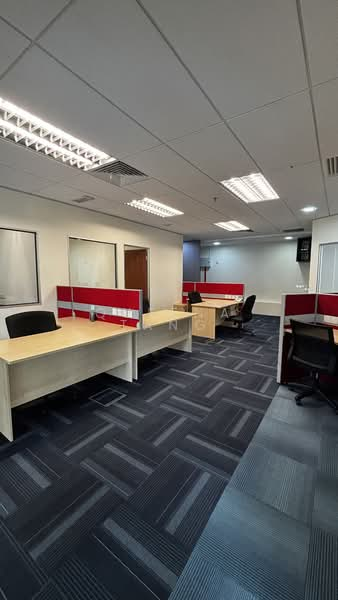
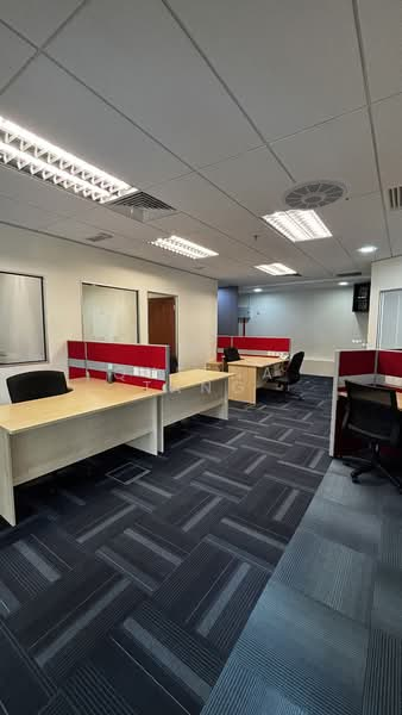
+ ceiling vent [276,175,353,212]
